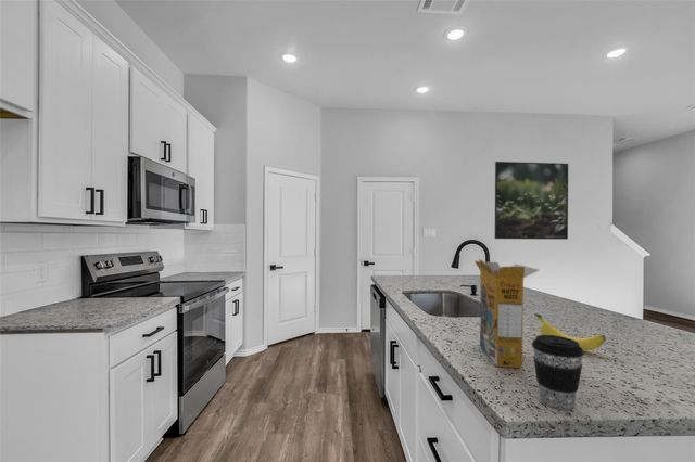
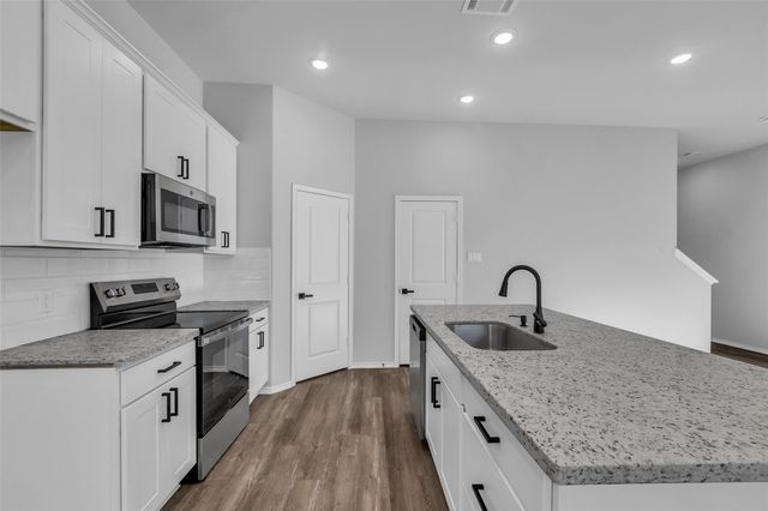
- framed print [494,161,569,241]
- banana [533,312,607,351]
- coffee cup [531,334,585,411]
- cereal box [473,258,540,369]
